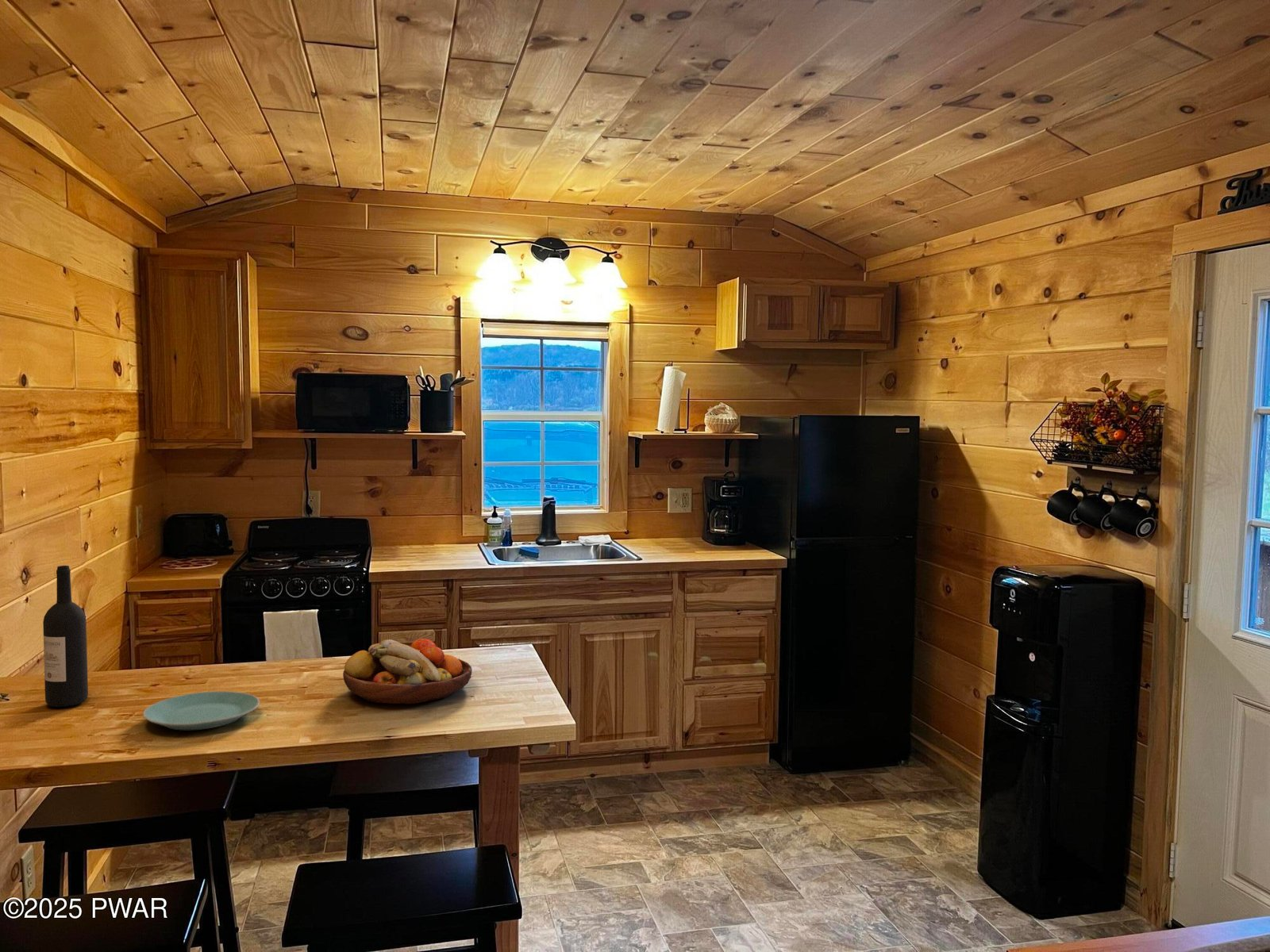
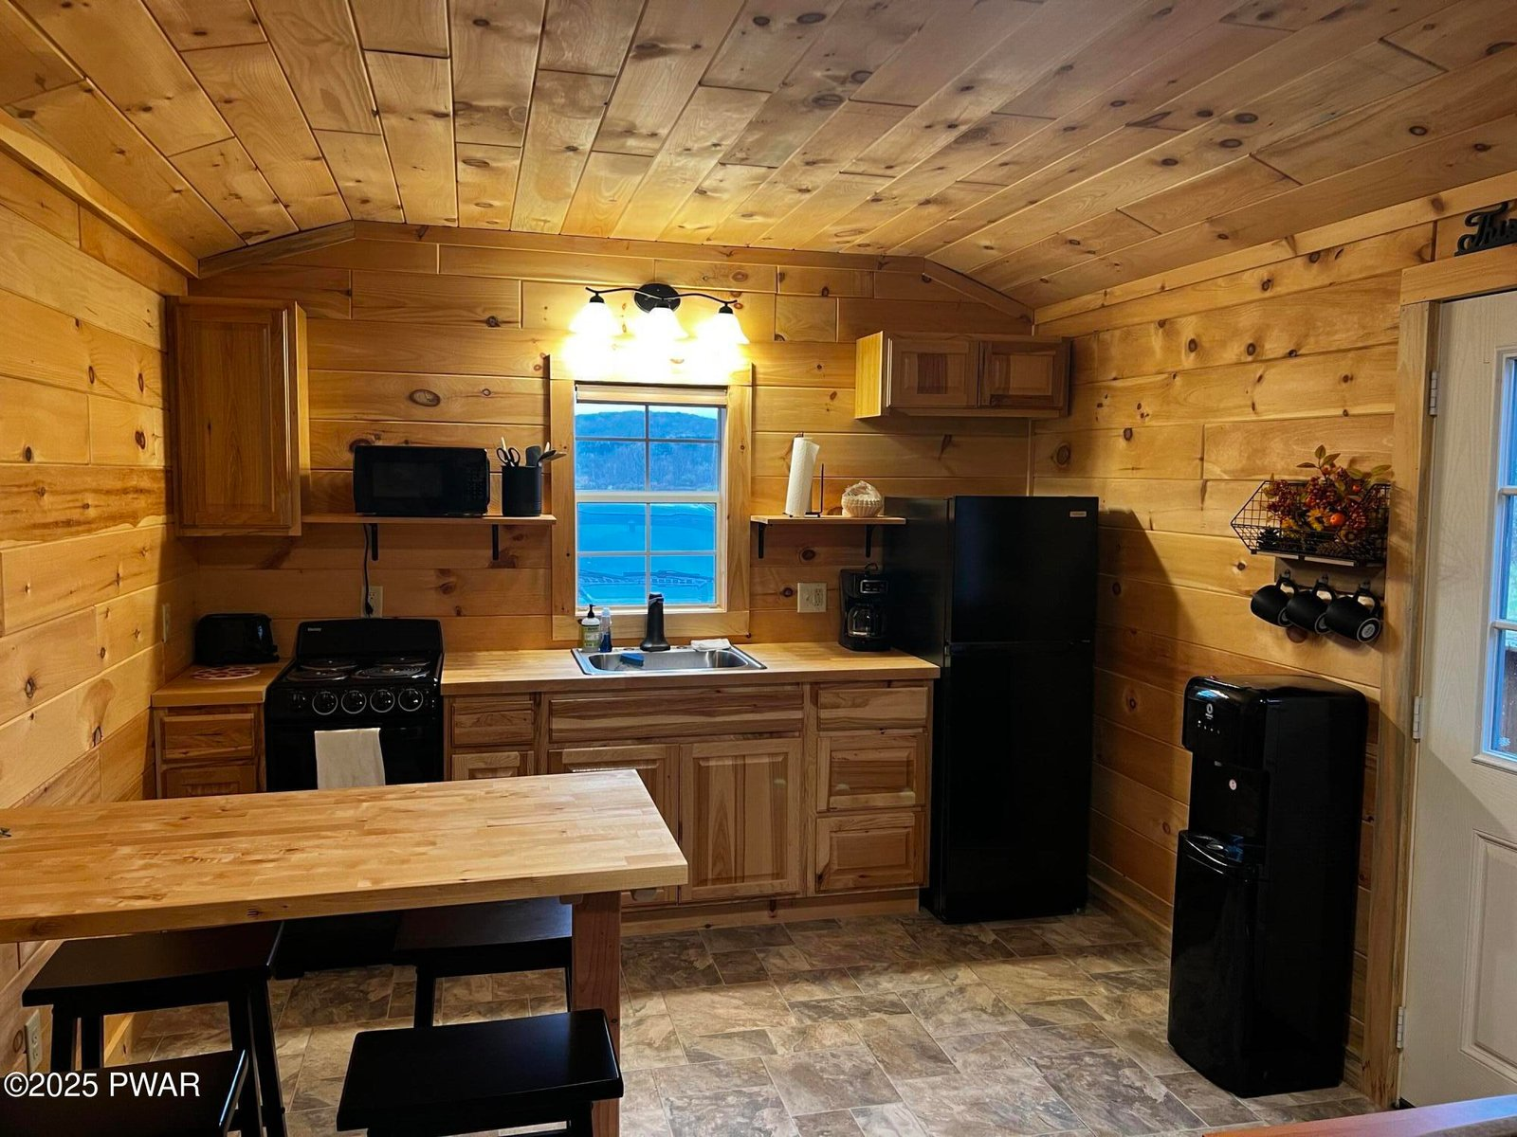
- plate [142,690,260,731]
- fruit bowl [342,638,473,705]
- wine bottle [42,565,89,708]
